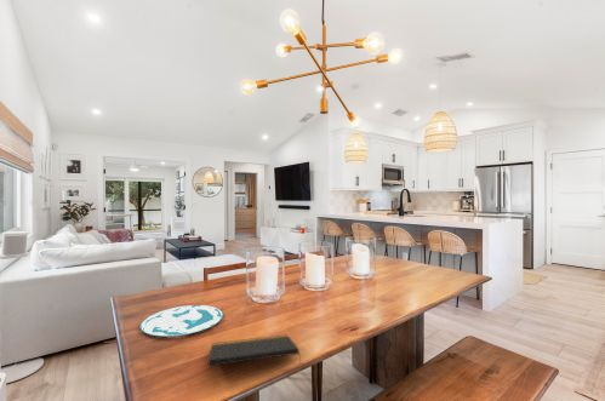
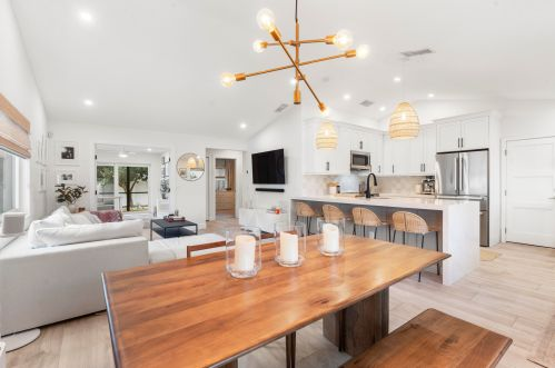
- plate [139,304,224,338]
- notepad [207,333,303,367]
